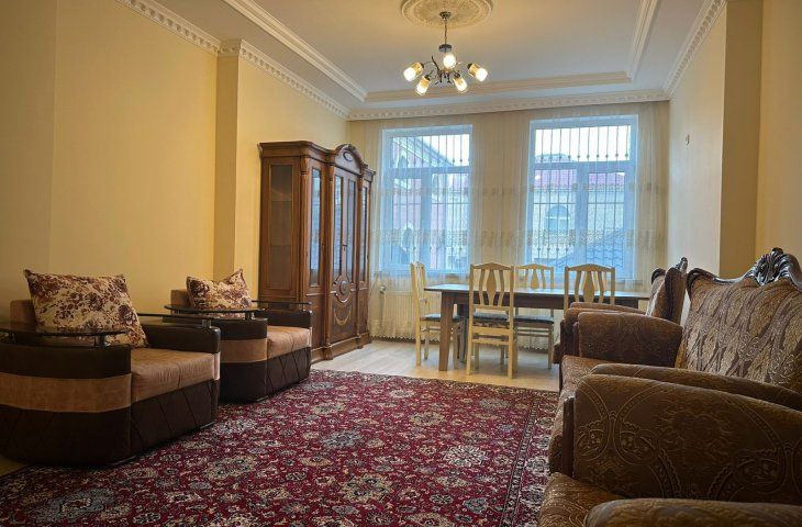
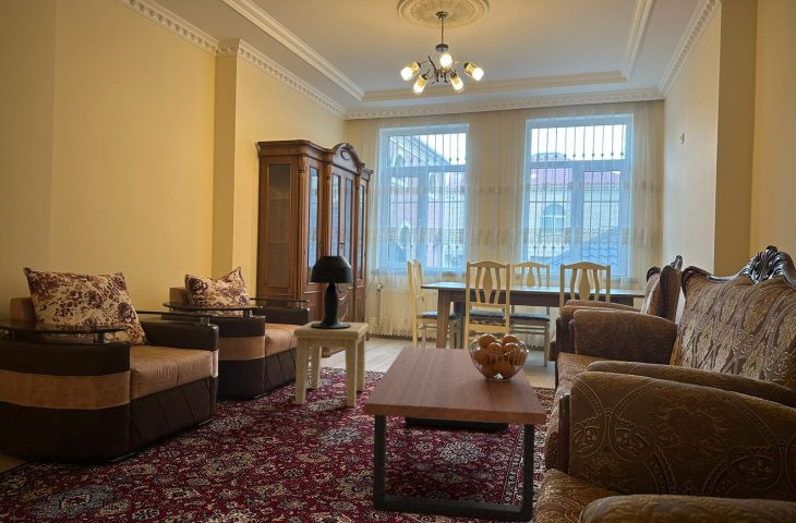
+ side table [292,320,370,408]
+ table lamp [309,255,354,329]
+ fruit basket [468,332,530,381]
+ coffee table [363,345,547,523]
